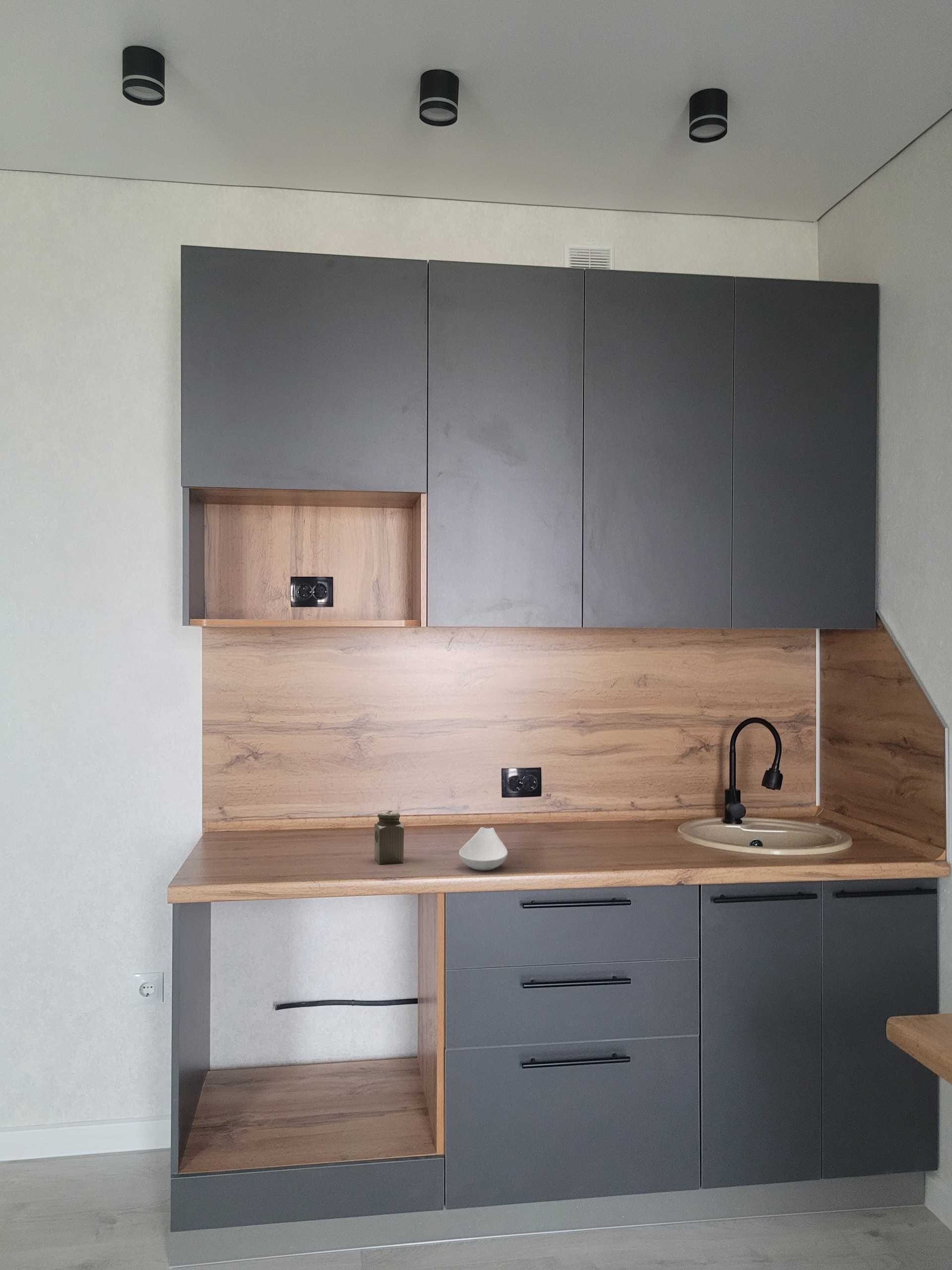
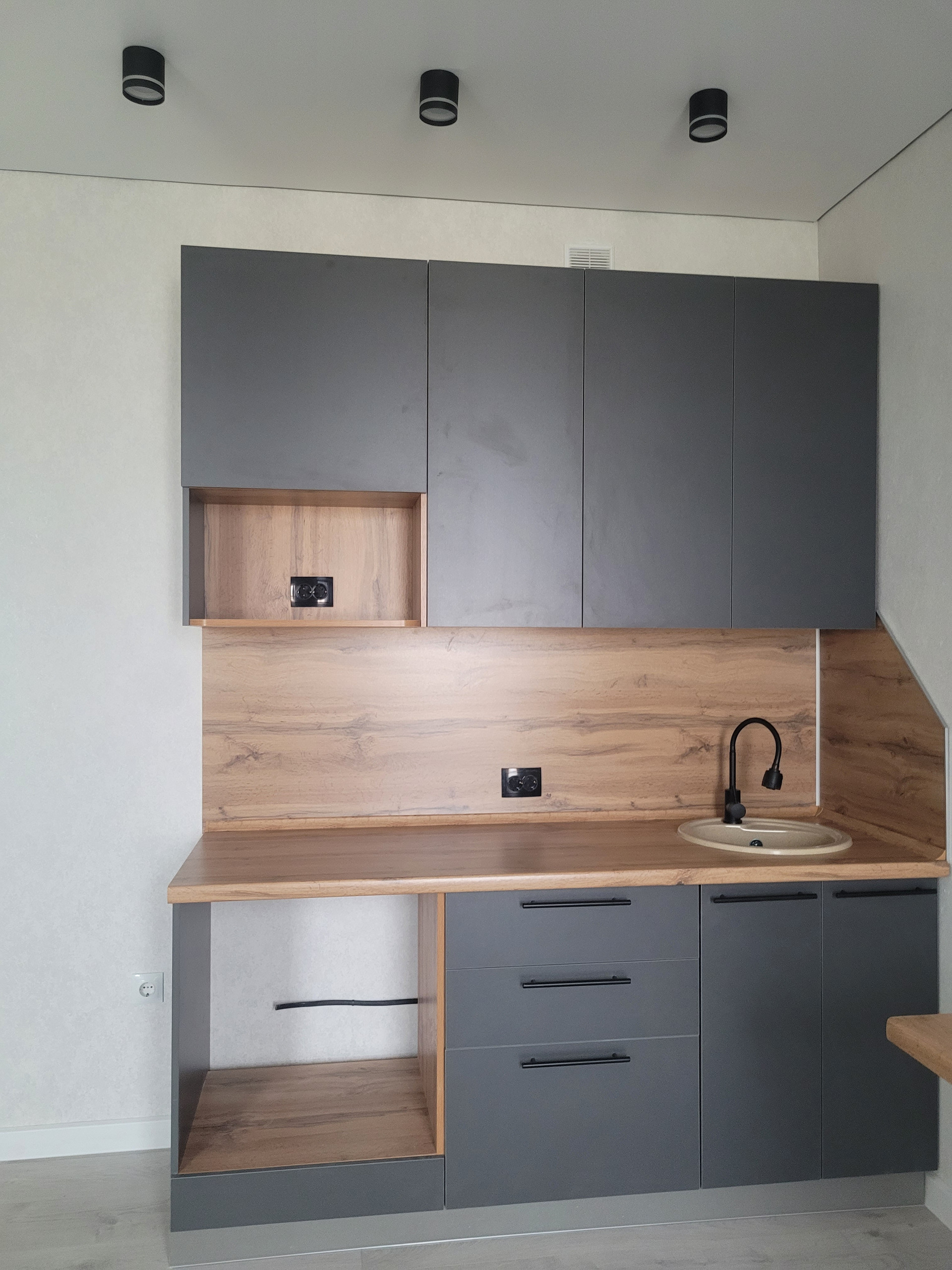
- salt shaker [374,811,405,865]
- spoon rest [459,826,508,871]
